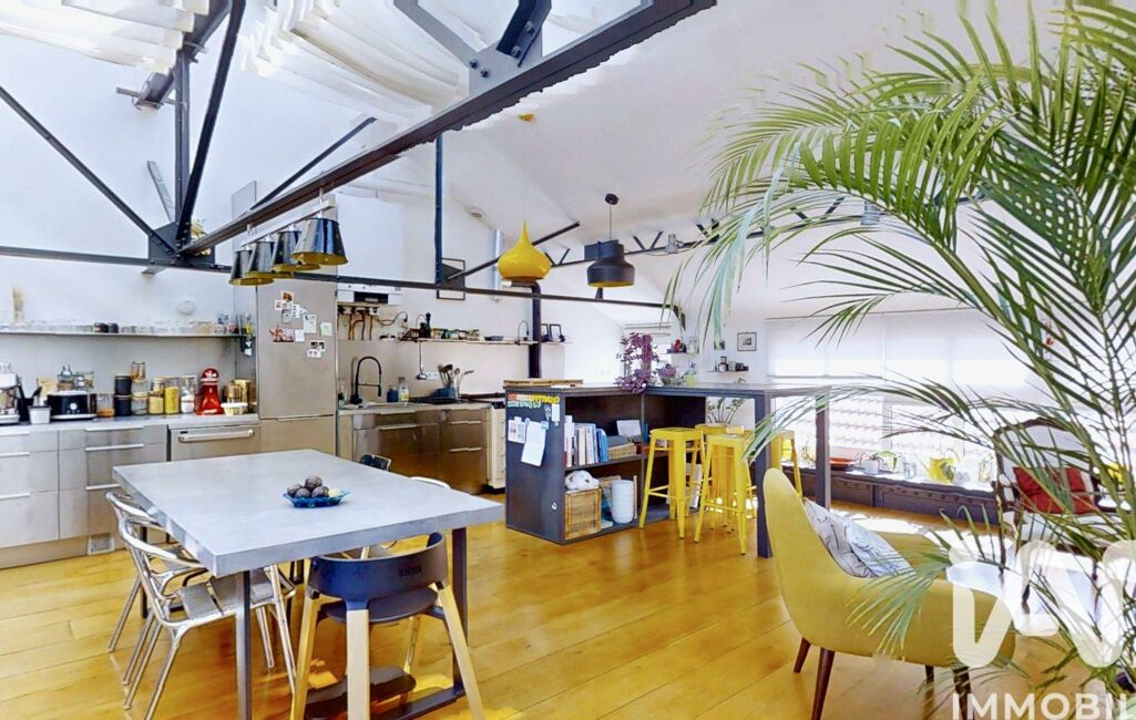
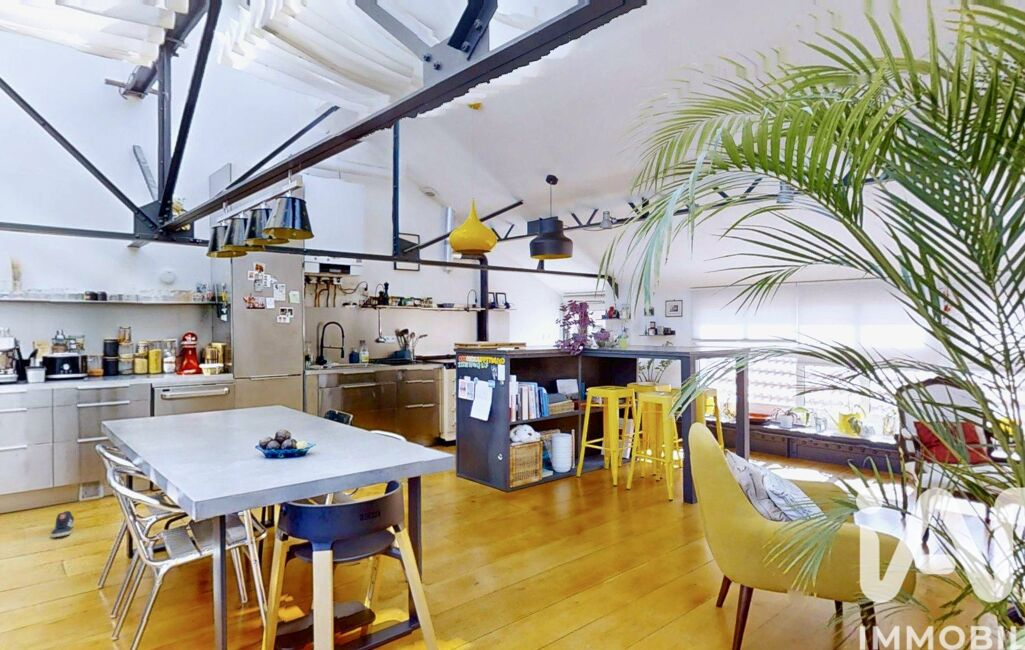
+ sneaker [50,510,75,538]
